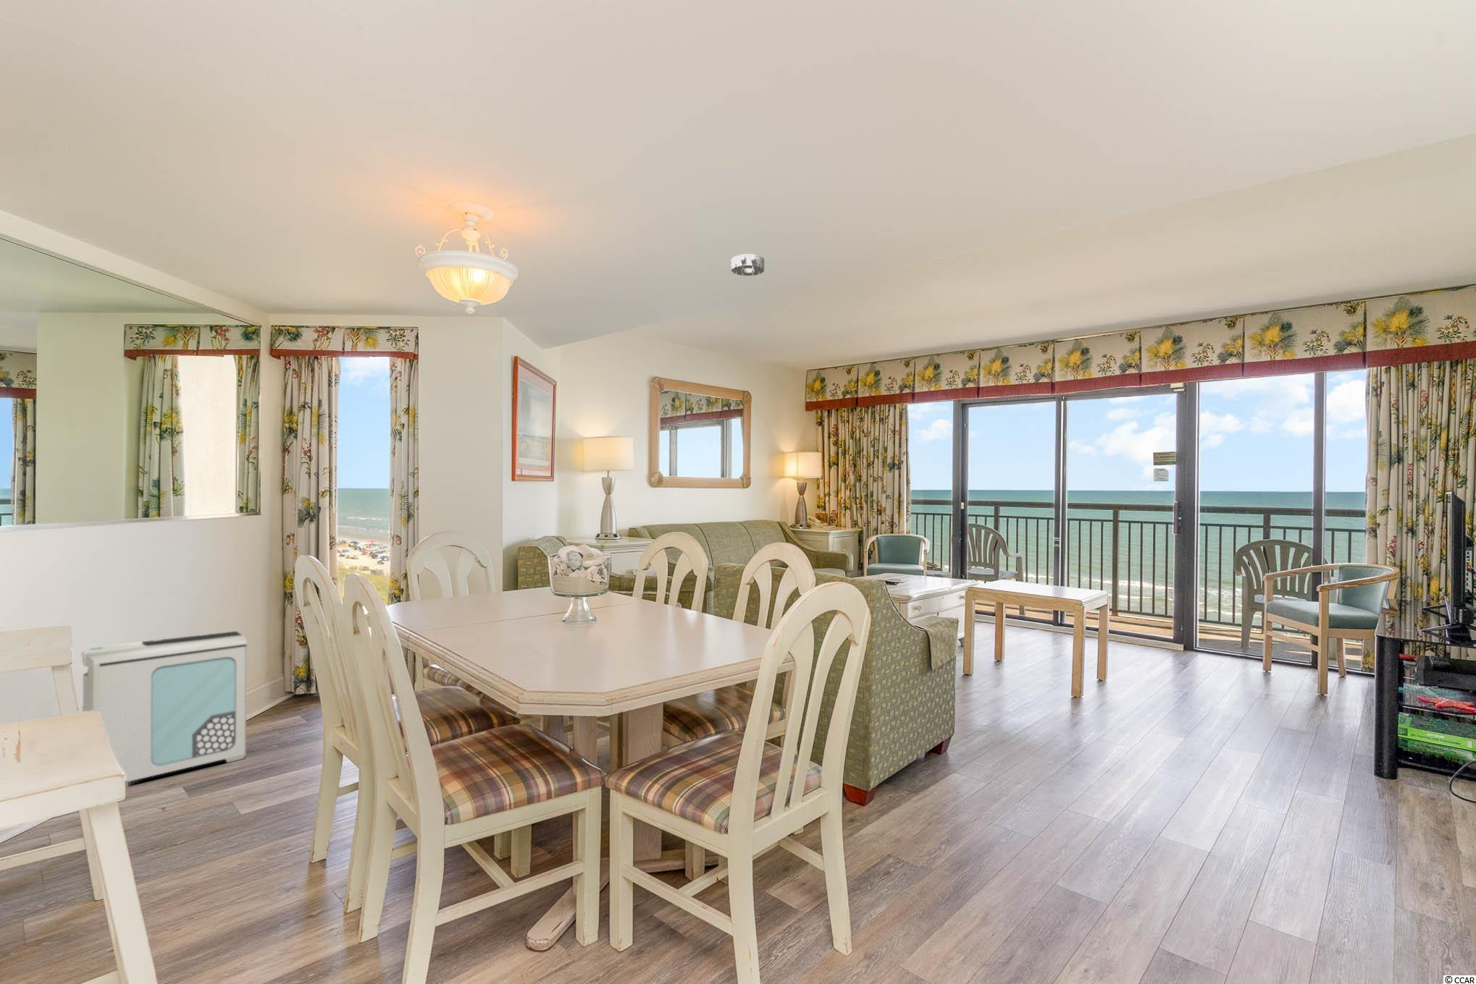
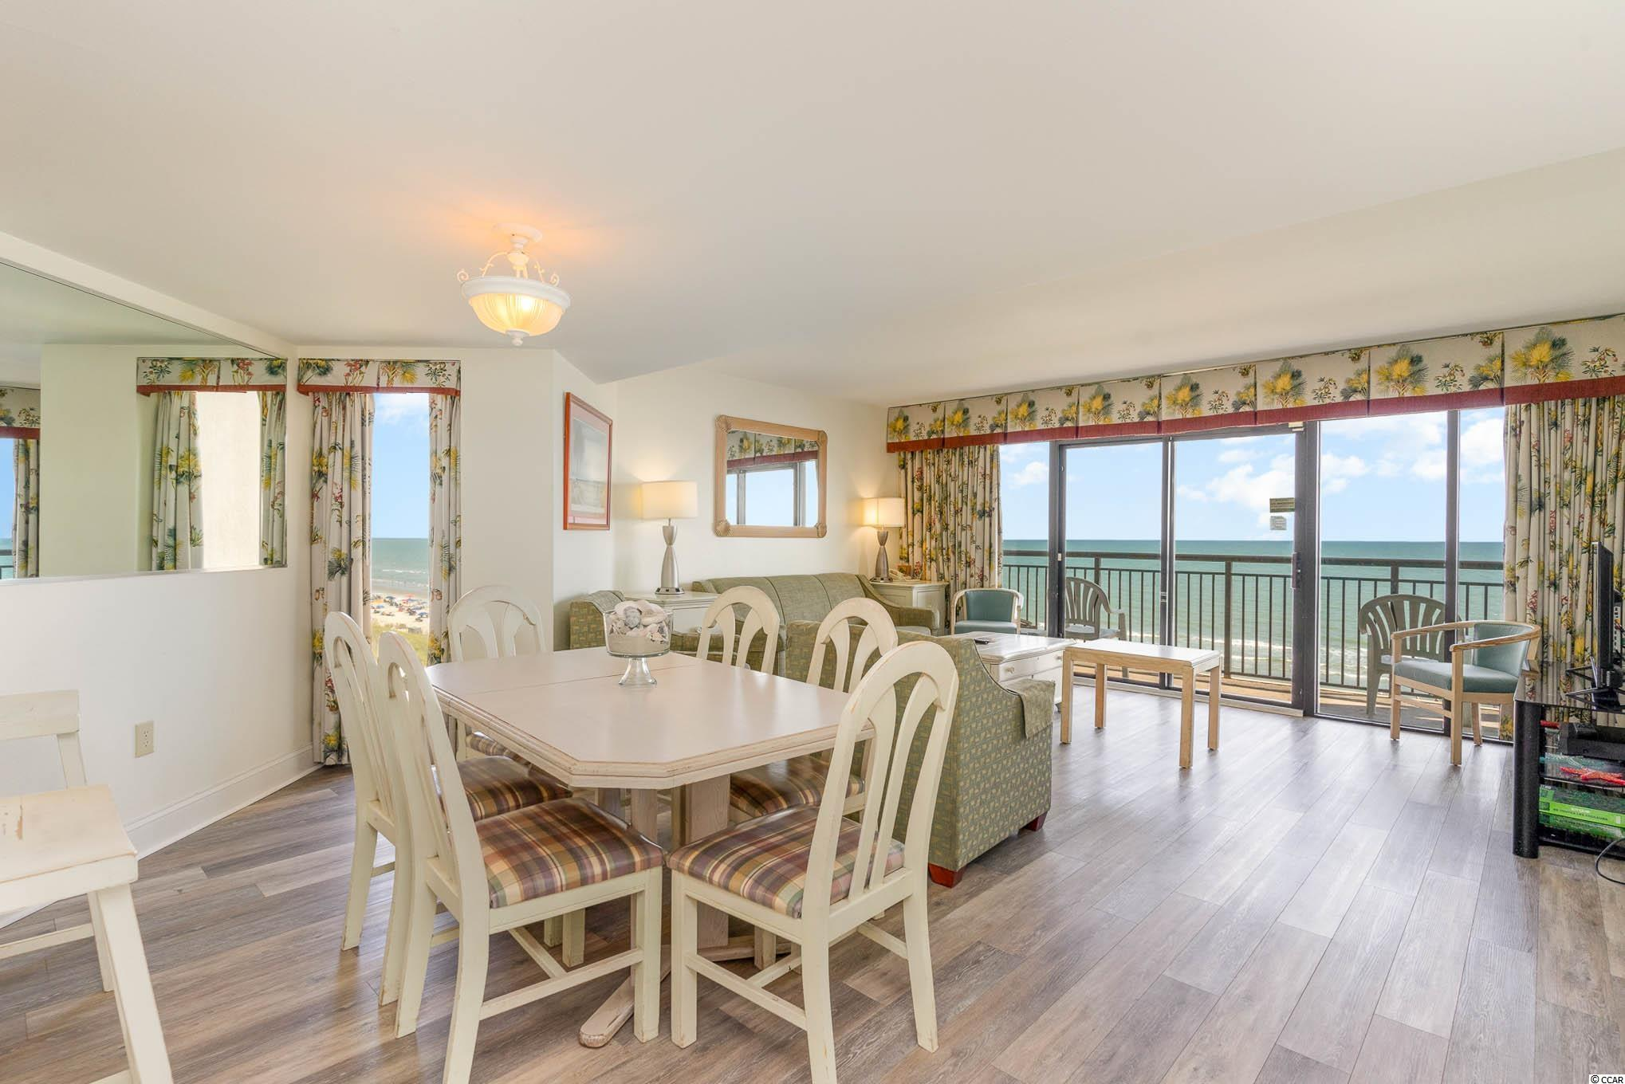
- air purifier [80,630,247,783]
- smoke detector [731,254,765,277]
